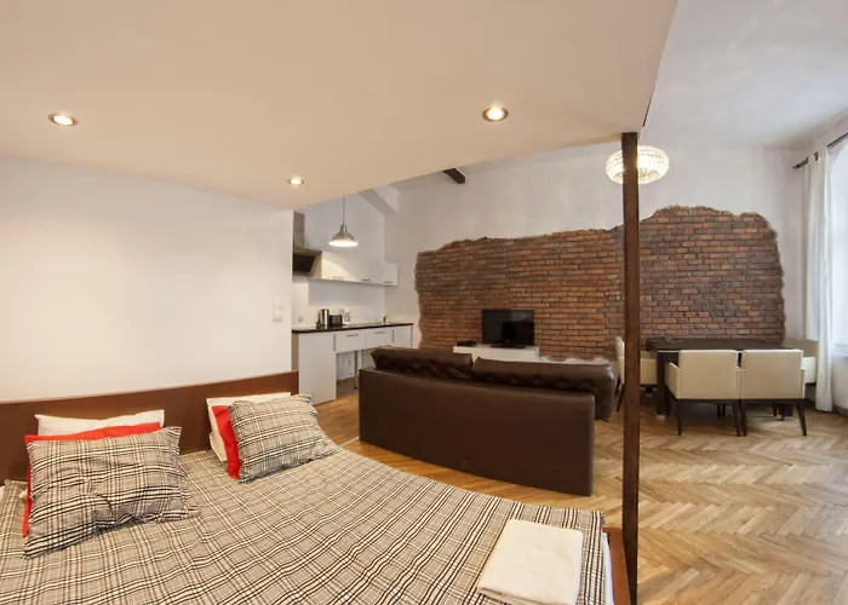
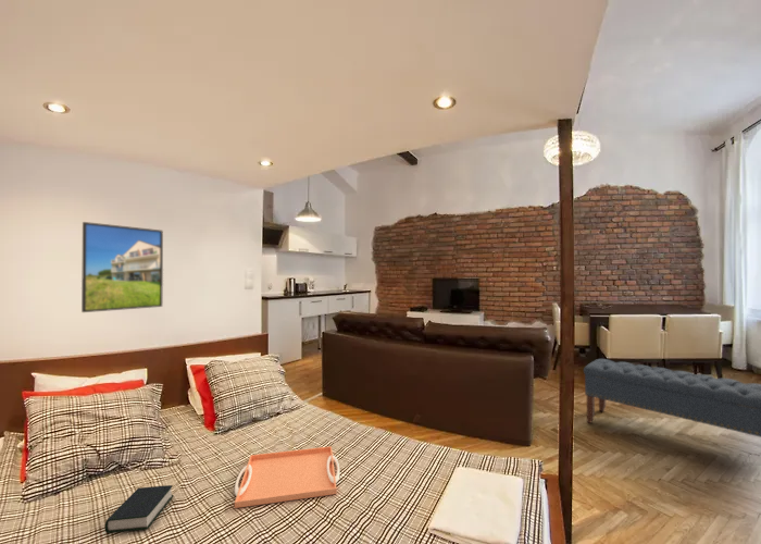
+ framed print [80,221,164,313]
+ bench [583,358,761,438]
+ serving tray [234,445,340,509]
+ book [104,484,175,534]
